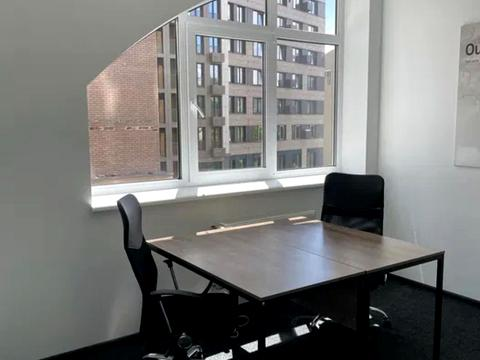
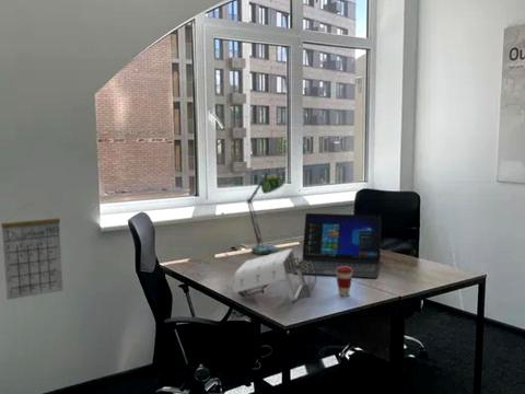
+ desk lamp [245,167,285,255]
+ coffee cup [336,266,353,297]
+ calendar [0,201,63,301]
+ laptop [293,212,383,279]
+ architectural model [233,247,317,302]
